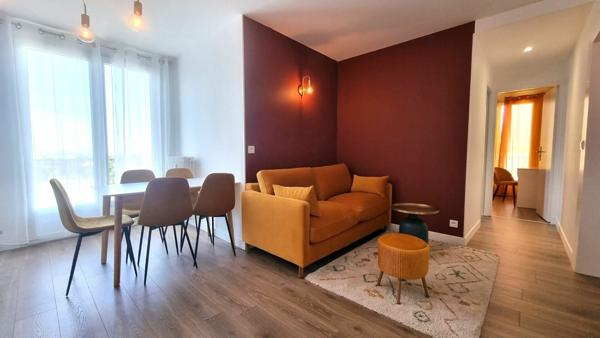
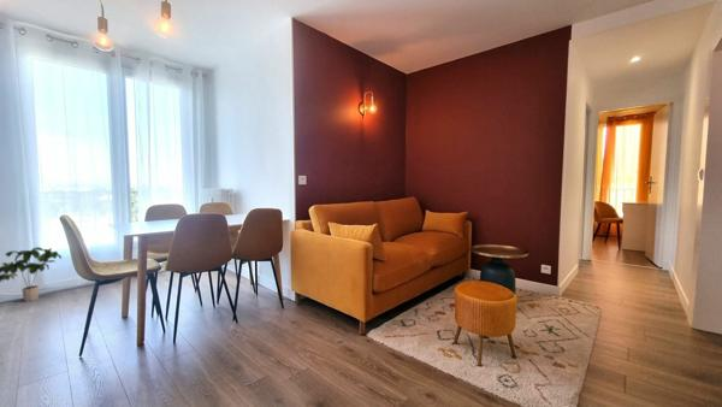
+ potted plant [0,246,63,302]
